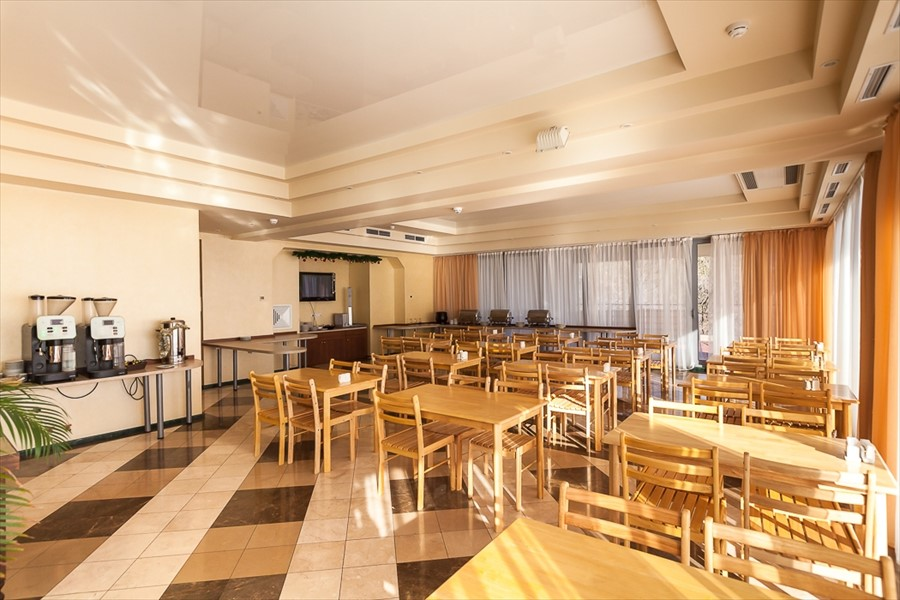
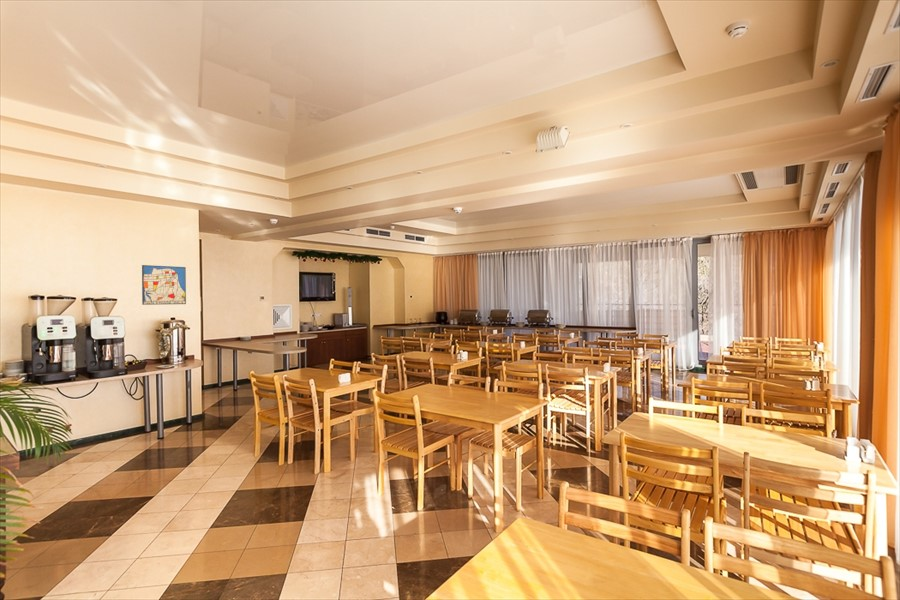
+ wall art [141,264,187,306]
